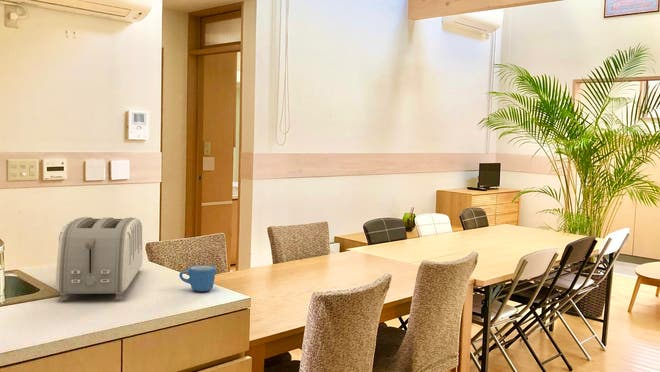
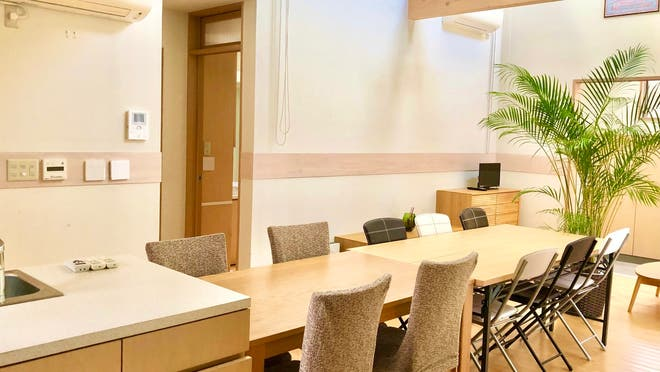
- toaster [55,216,144,301]
- mug [178,264,217,292]
